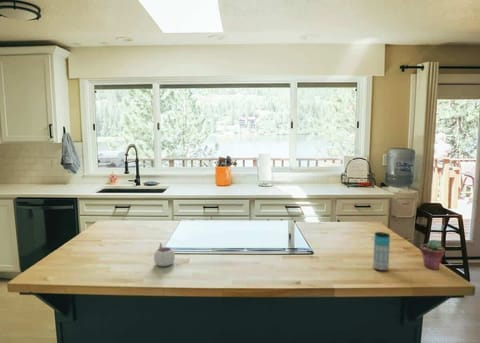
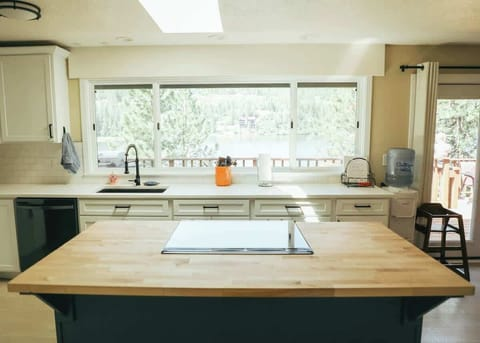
- mug [153,242,176,267]
- potted succulent [420,239,446,271]
- beverage can [372,231,391,272]
